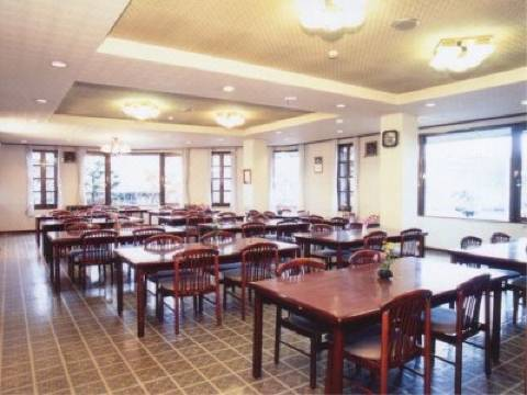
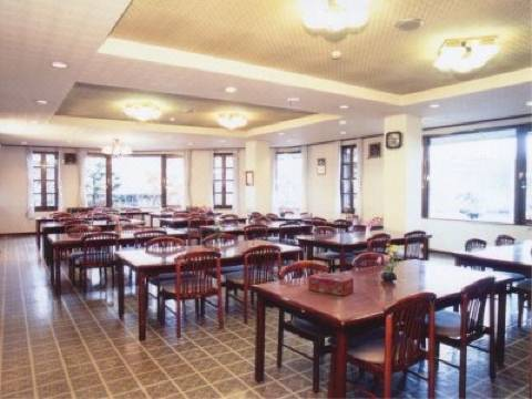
+ tissue box [307,272,355,297]
